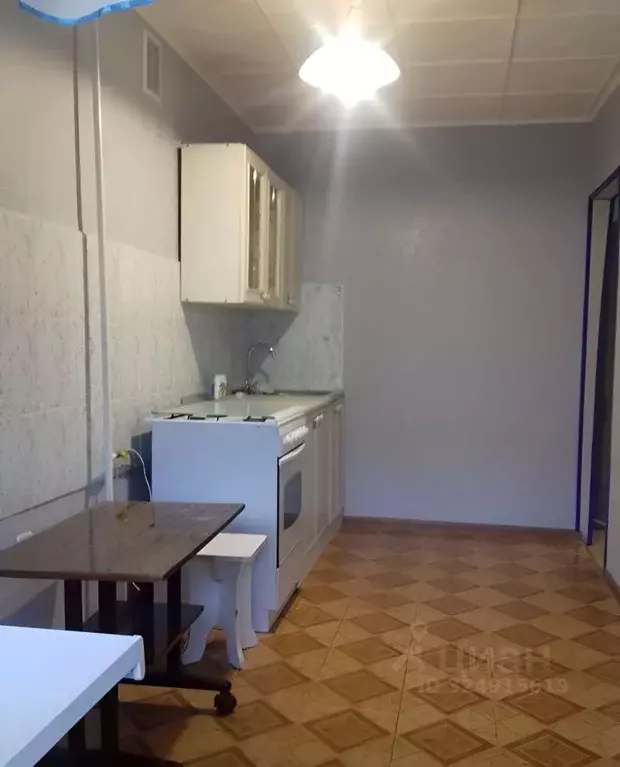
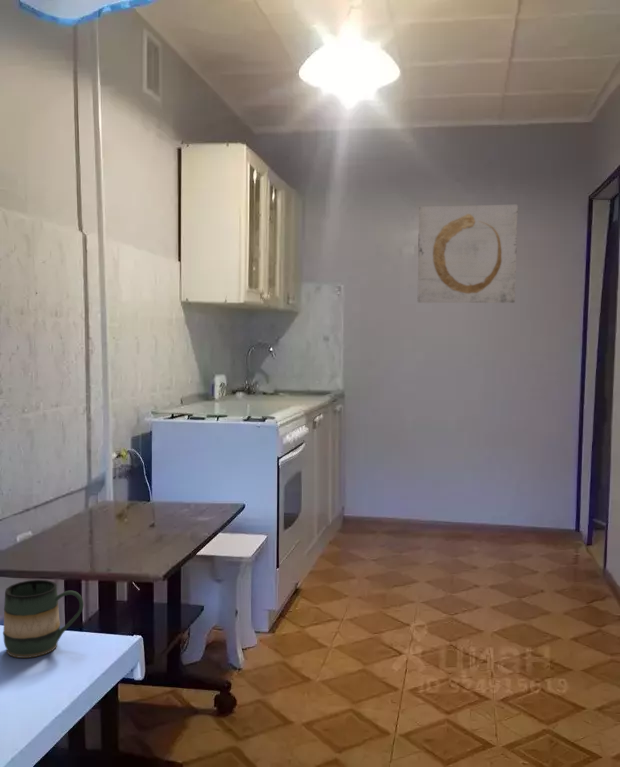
+ mug [2,579,85,659]
+ wall art [417,204,519,304]
